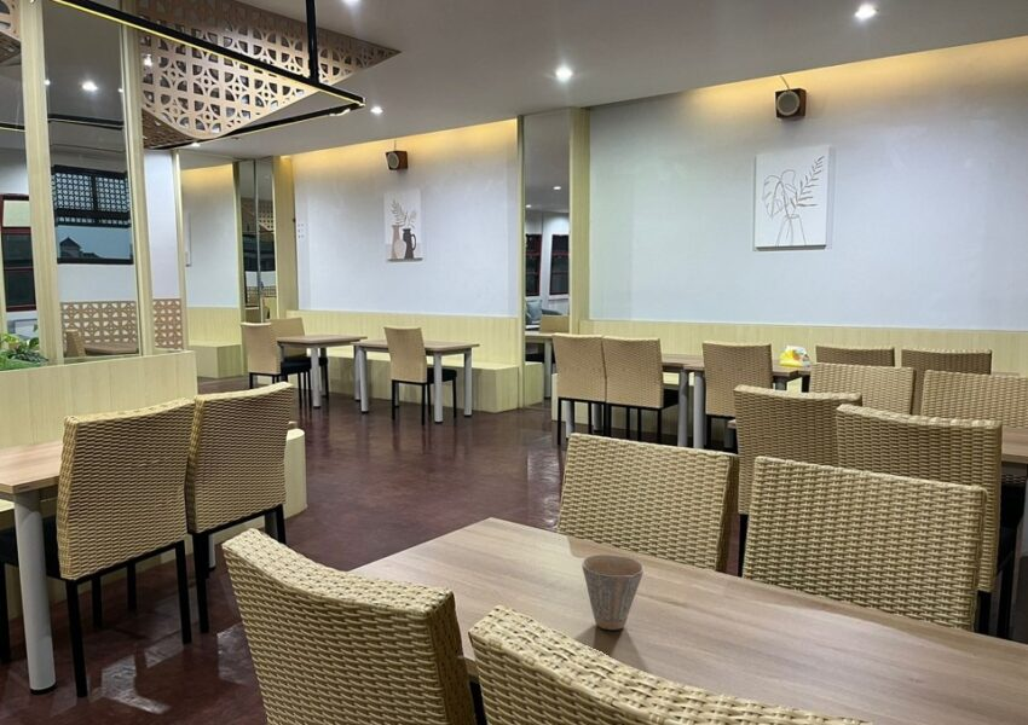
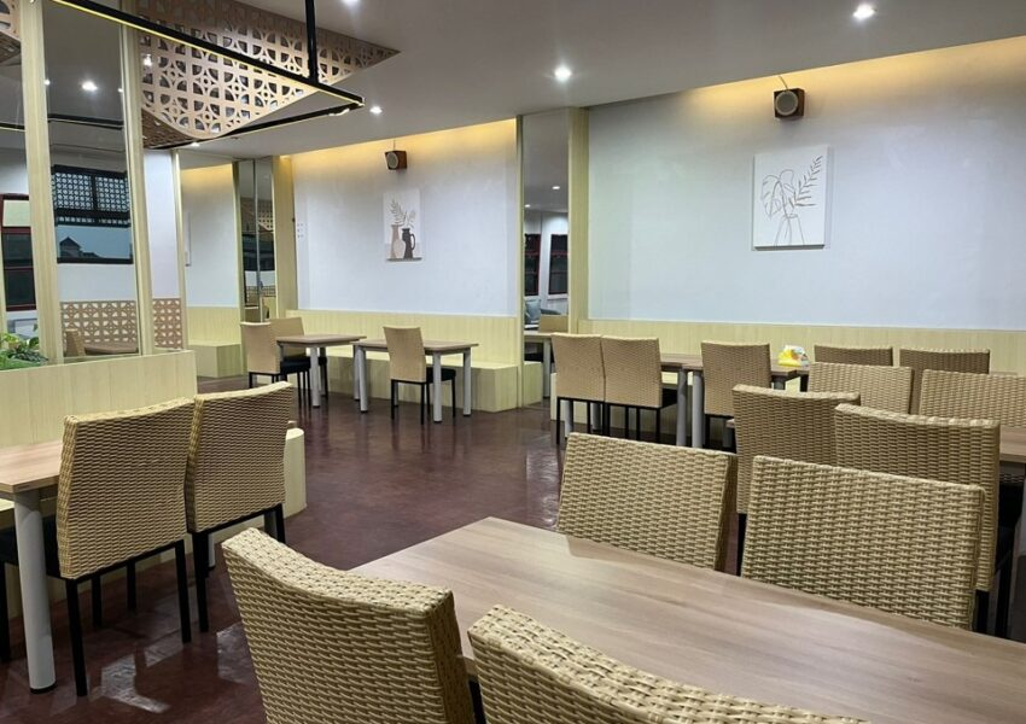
- cup [581,553,645,631]
